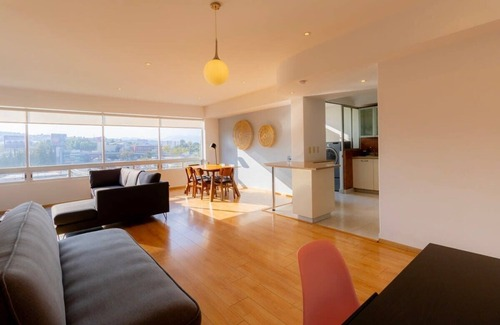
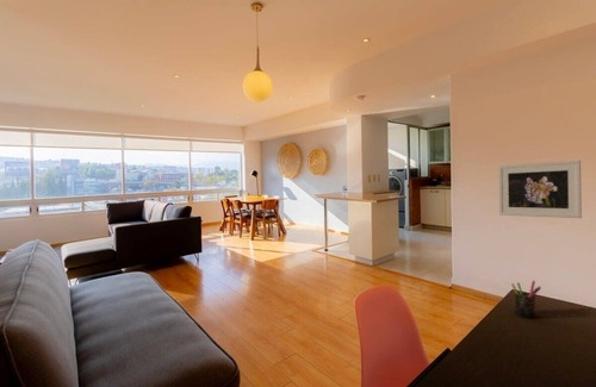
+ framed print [497,160,583,219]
+ pen holder [510,280,542,319]
